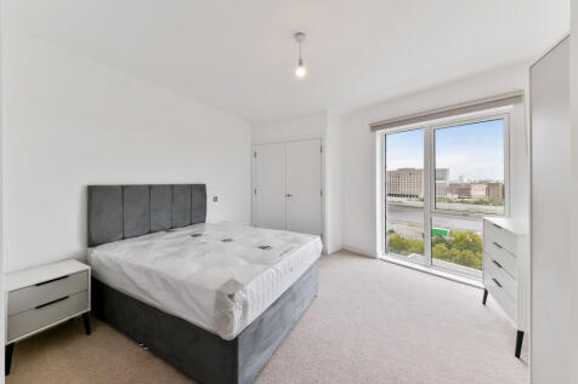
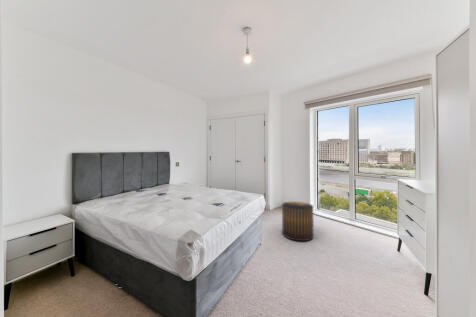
+ stool [281,201,314,242]
